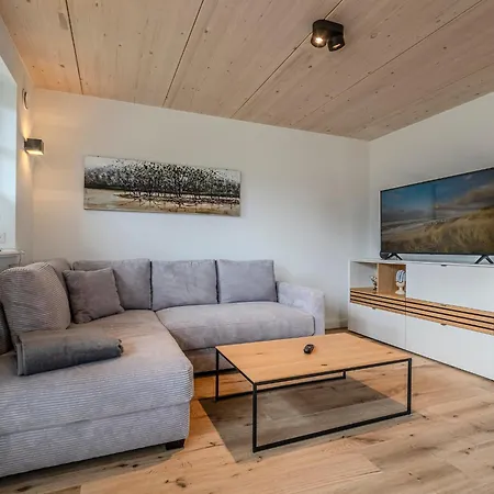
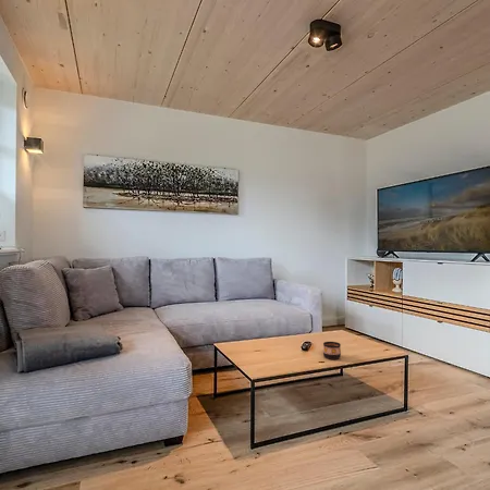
+ cup [322,341,342,360]
